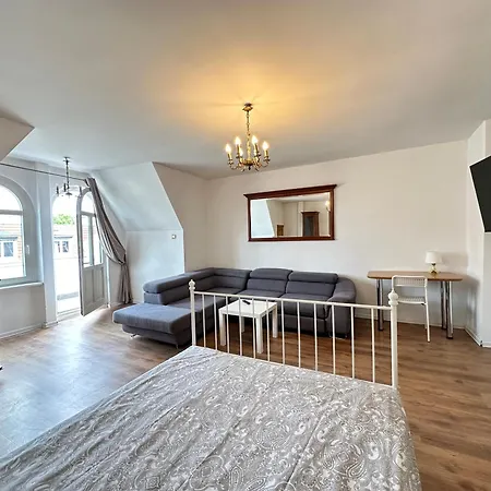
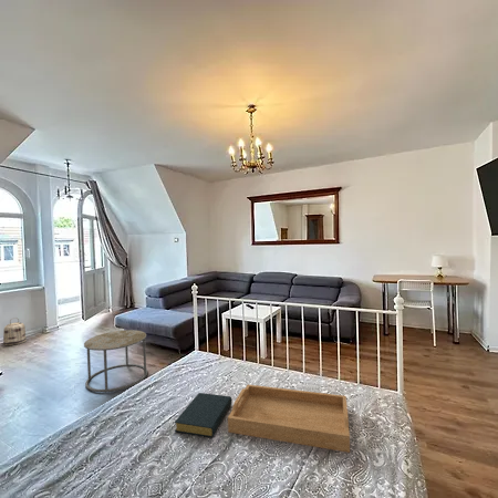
+ side table [83,329,148,393]
+ serving tray [227,384,351,454]
+ basket [2,317,28,346]
+ hardback book [174,392,232,438]
